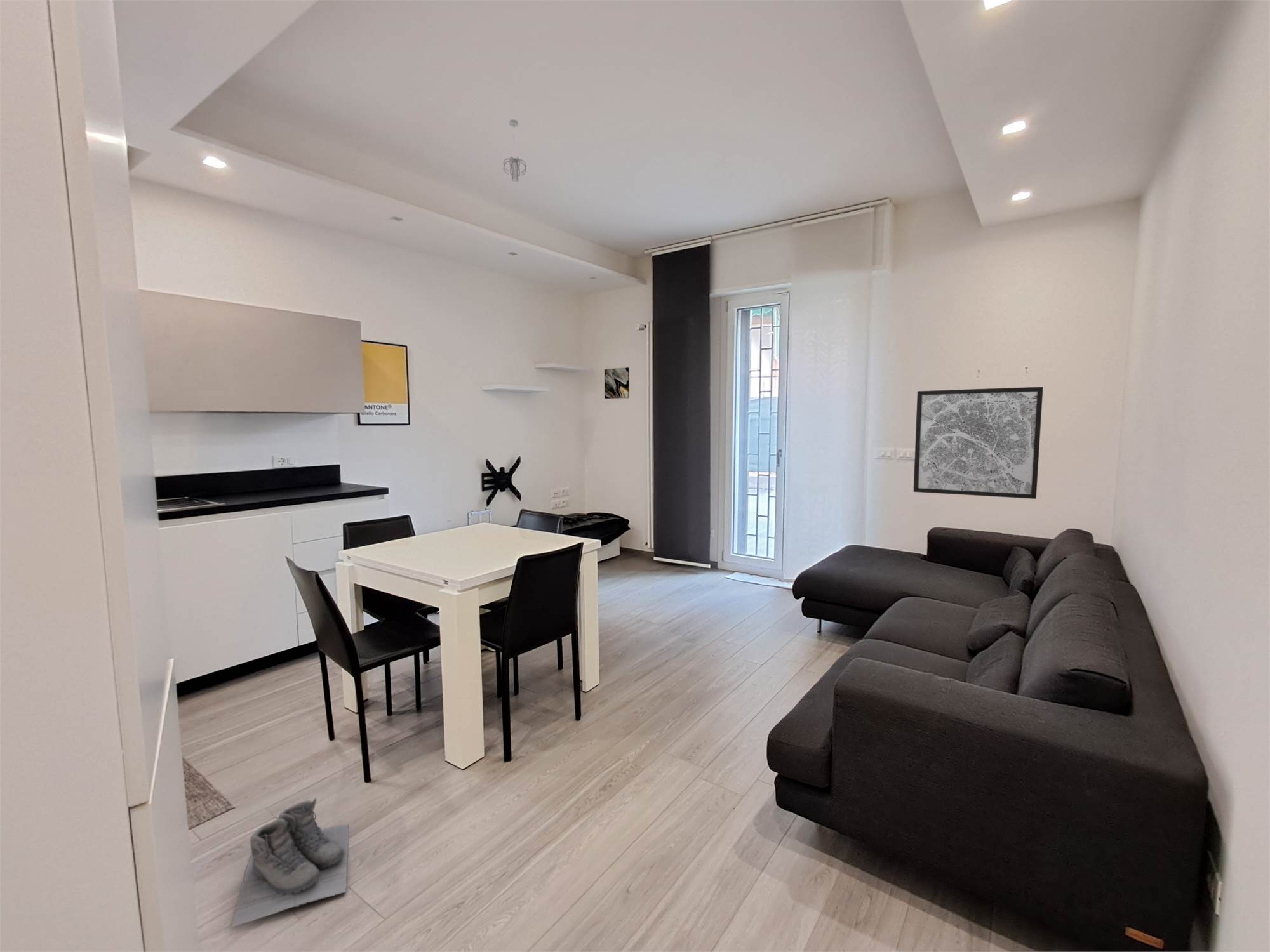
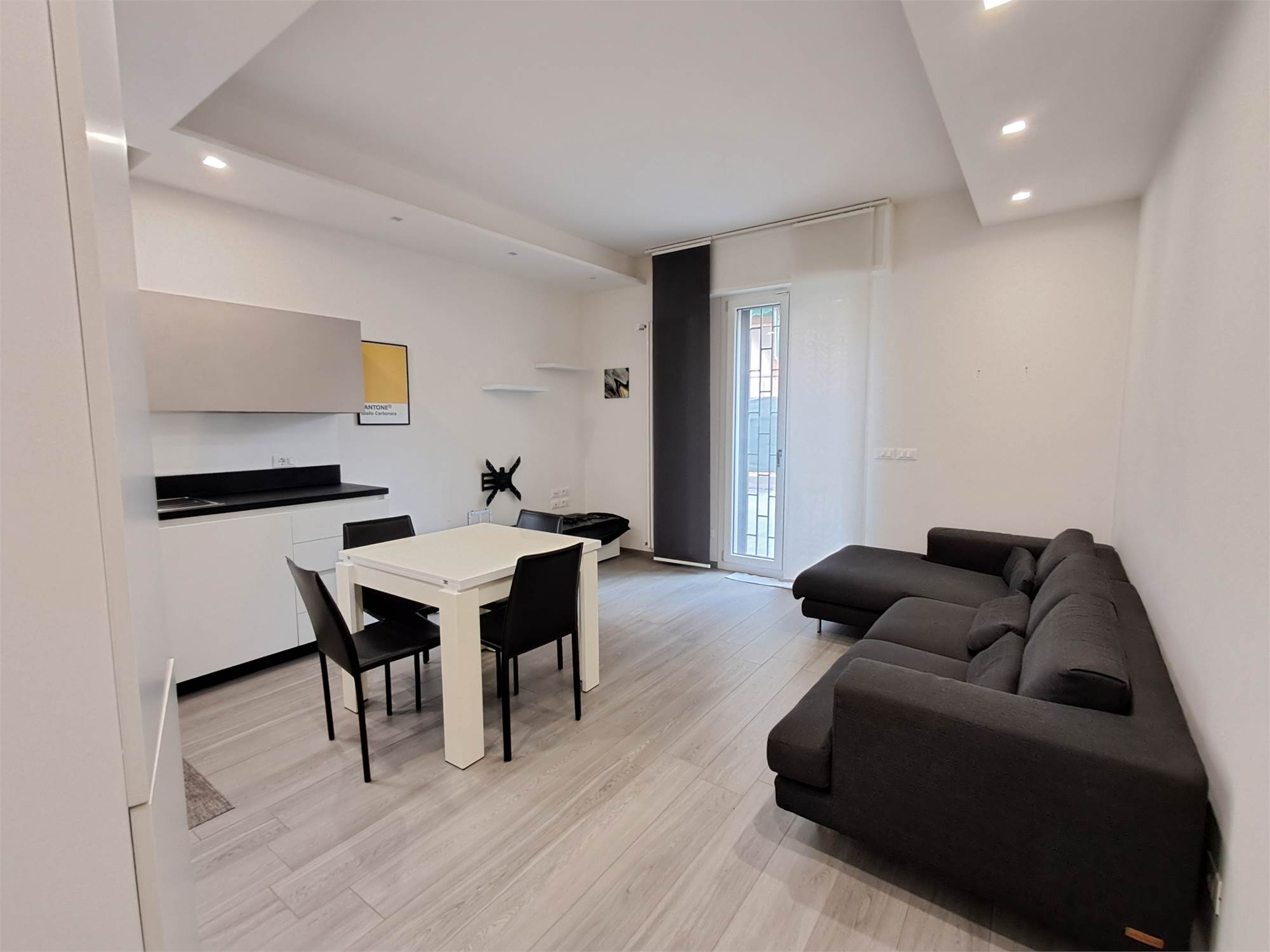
- boots [231,798,349,928]
- wall art [912,386,1044,499]
- pendant light [502,119,527,183]
